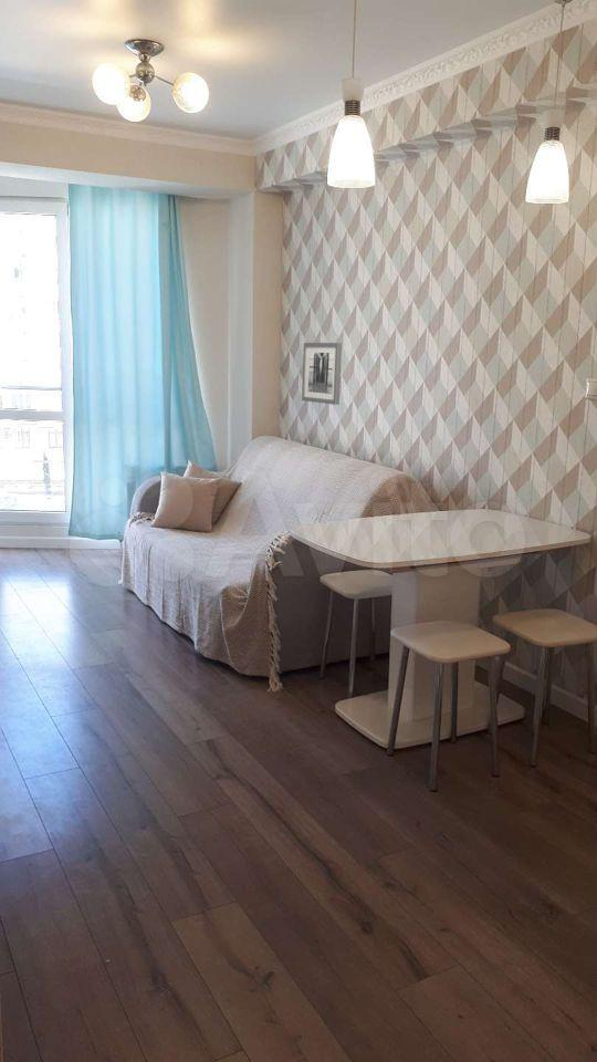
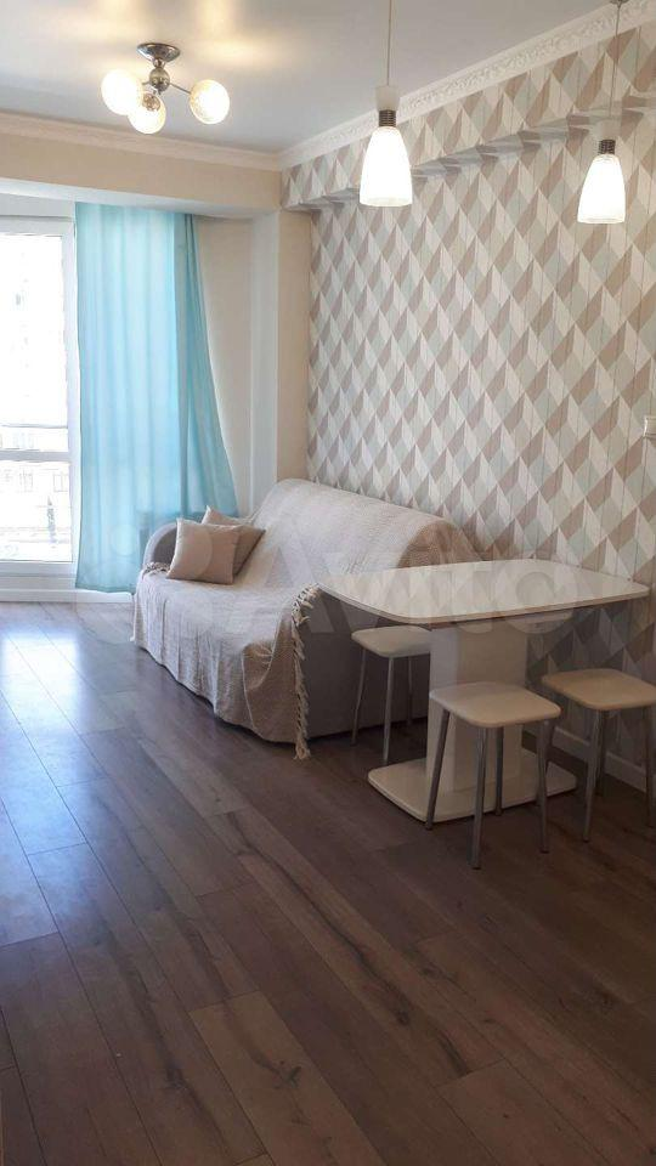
- wall art [301,342,343,406]
